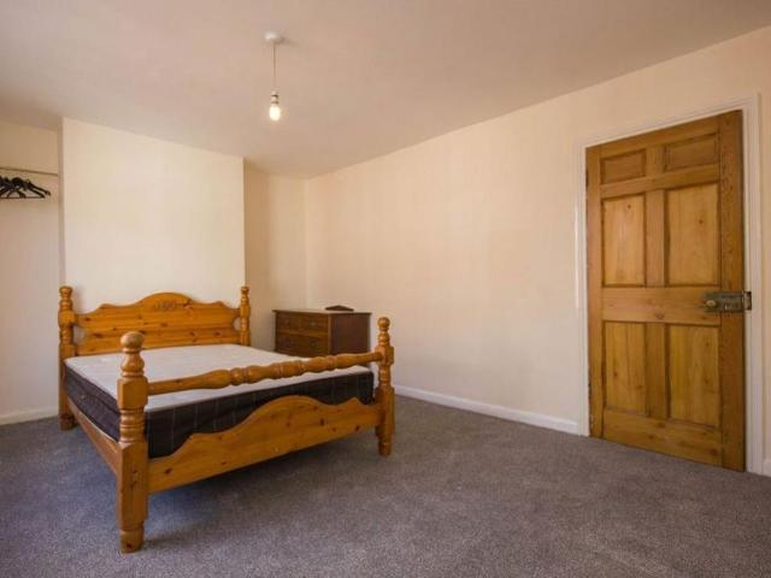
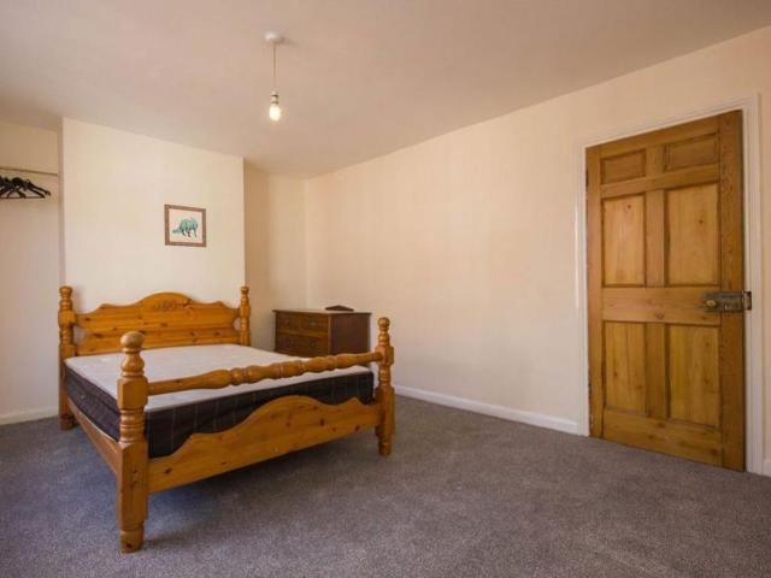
+ wall art [163,202,207,248]
